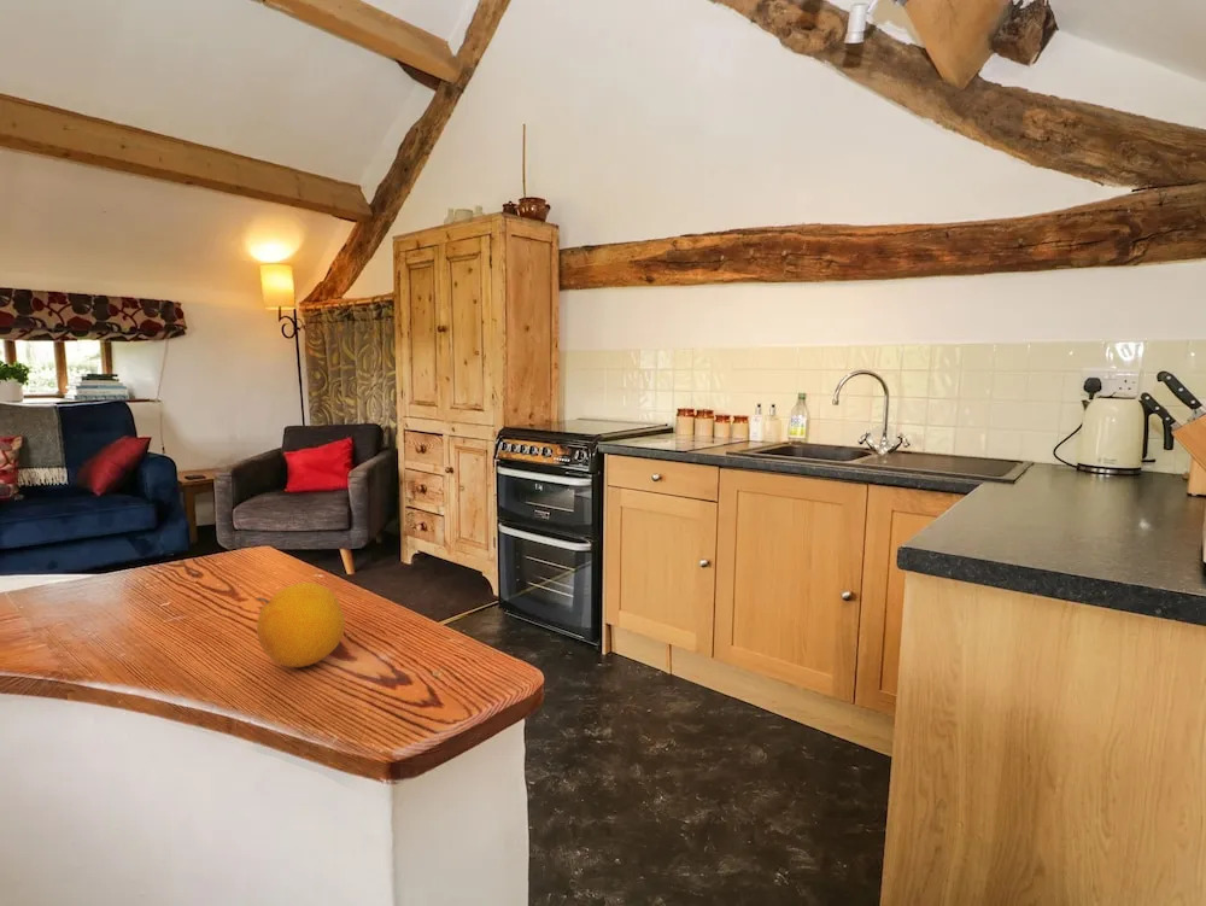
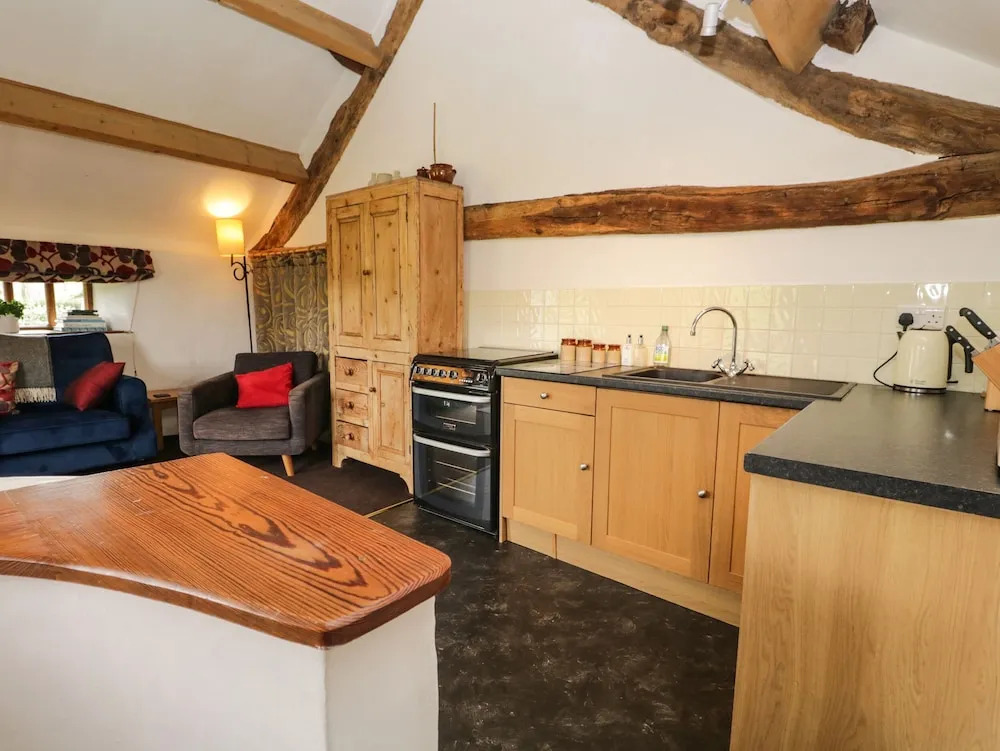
- fruit [256,581,346,668]
